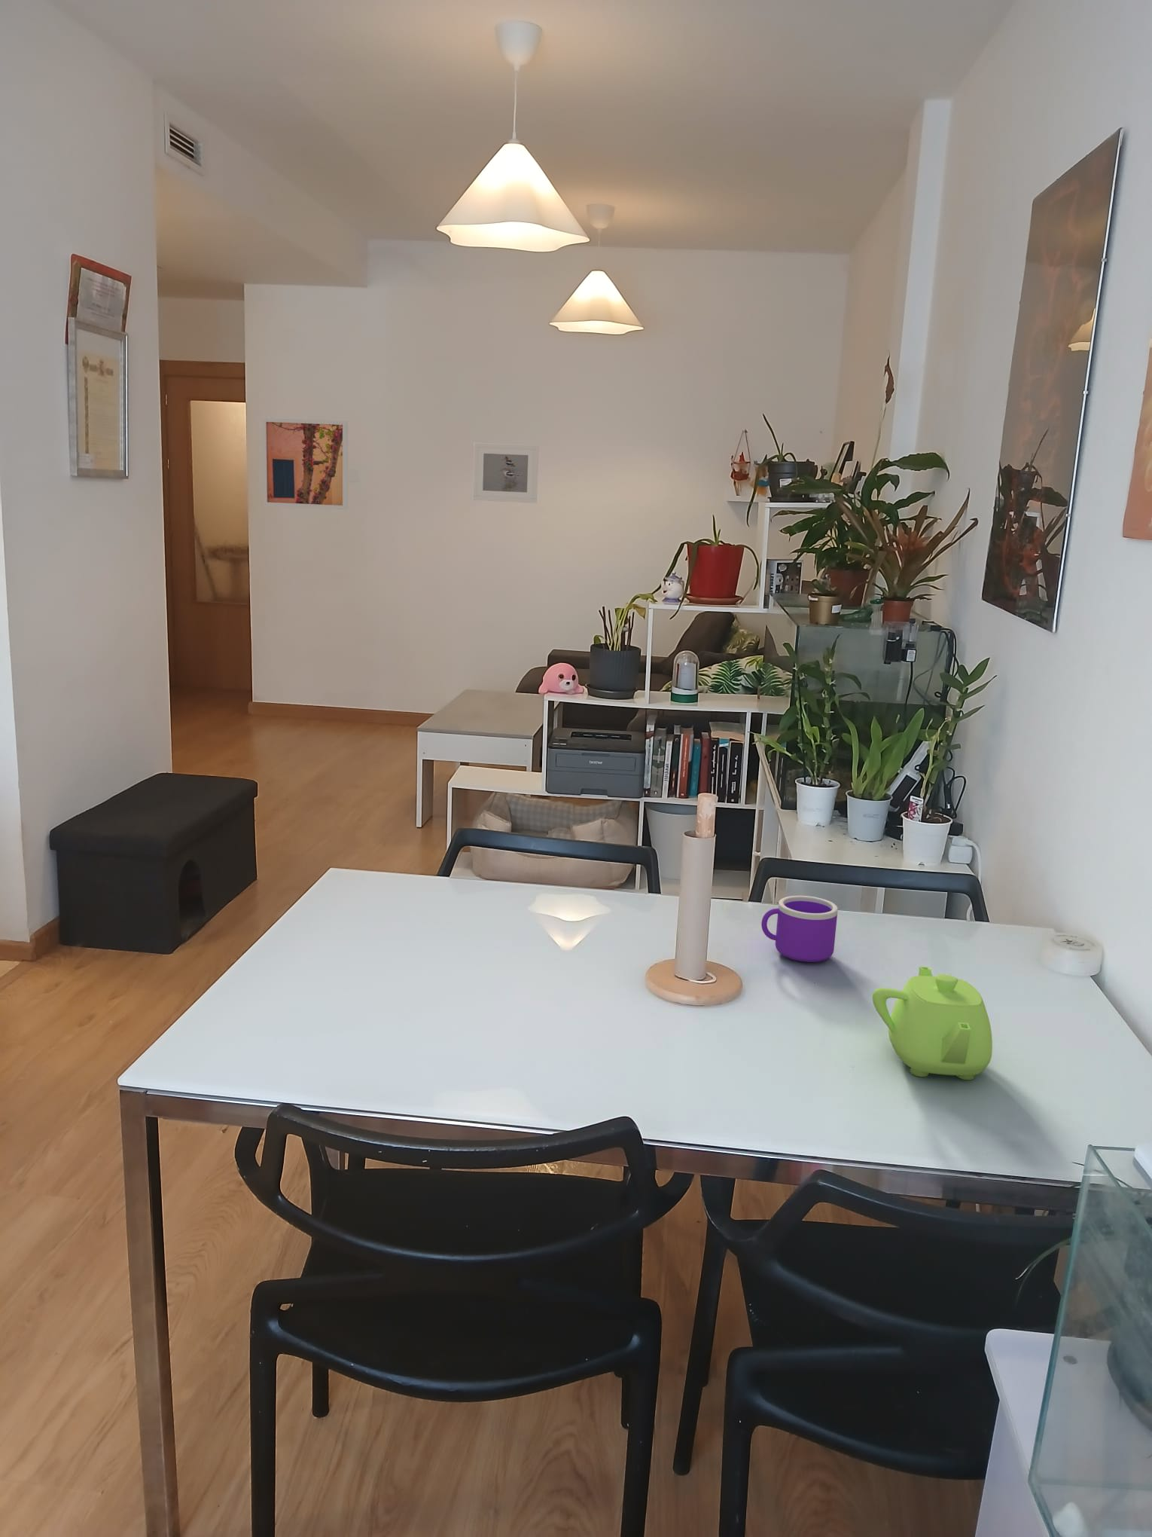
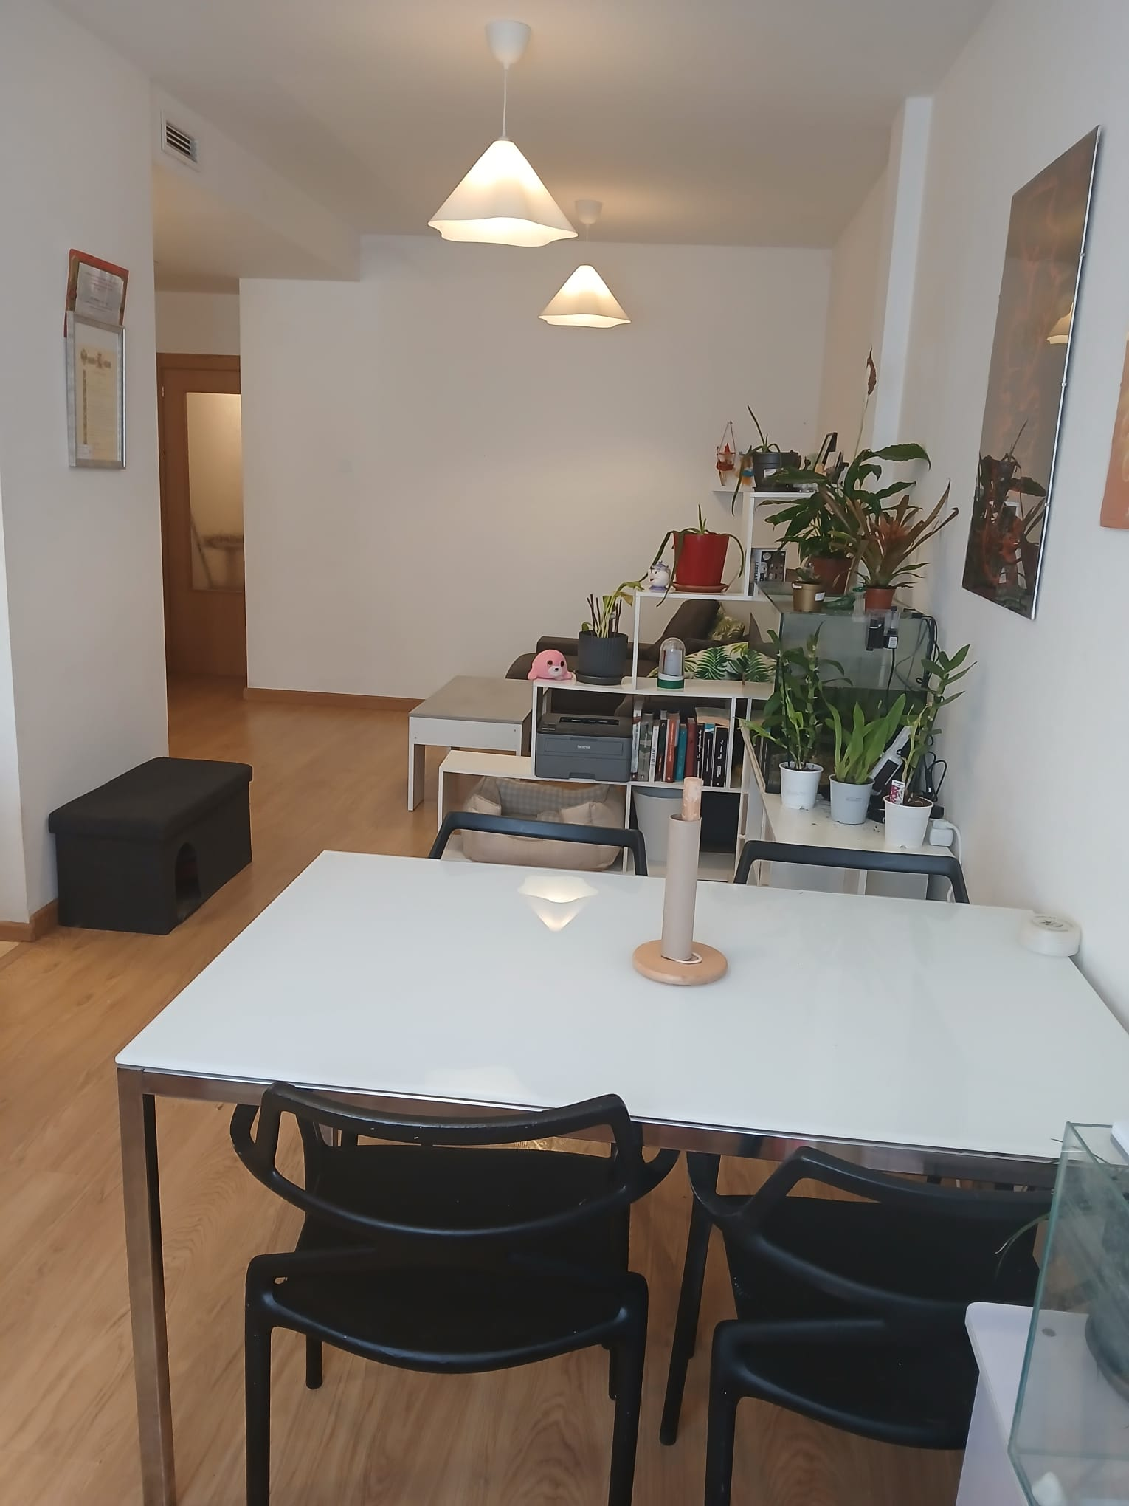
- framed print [472,442,540,503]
- wall art [263,418,349,510]
- teapot [872,966,993,1081]
- mug [760,896,839,963]
